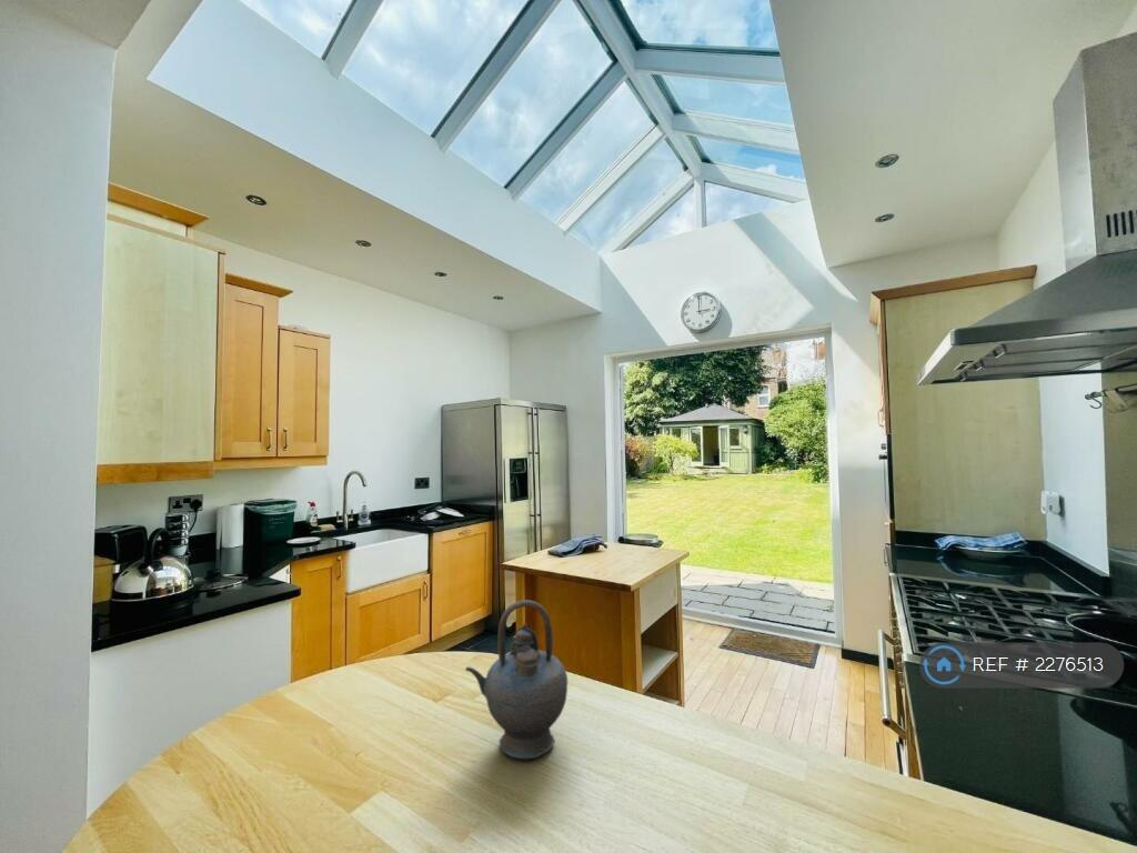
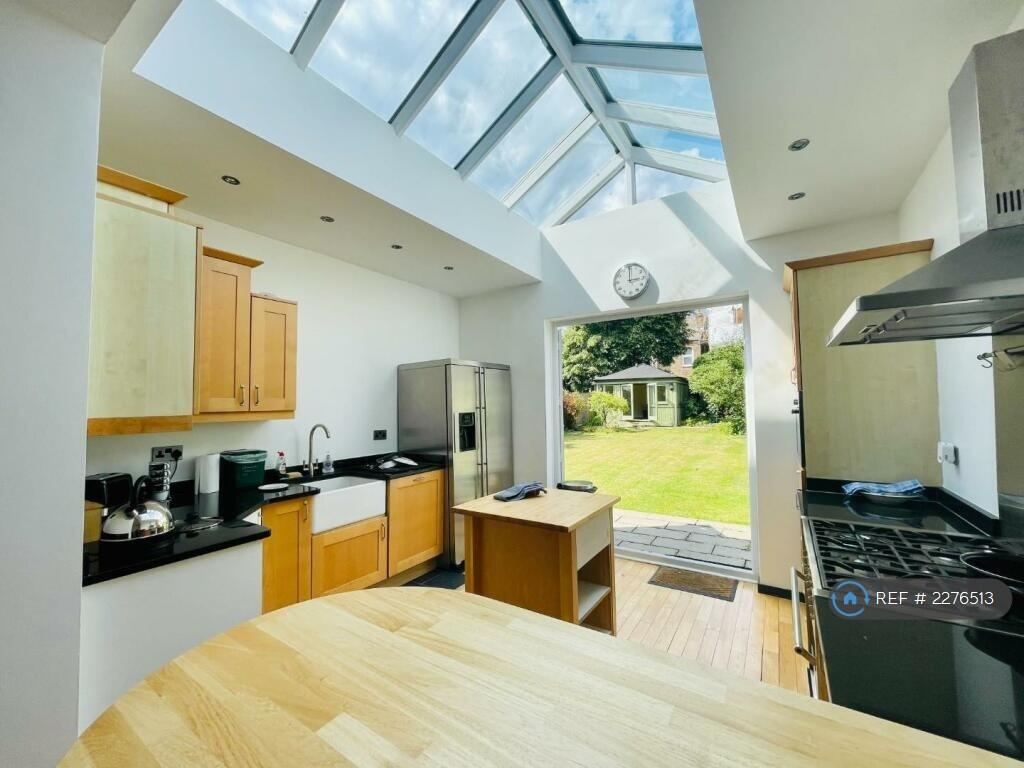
- teapot [464,599,568,760]
